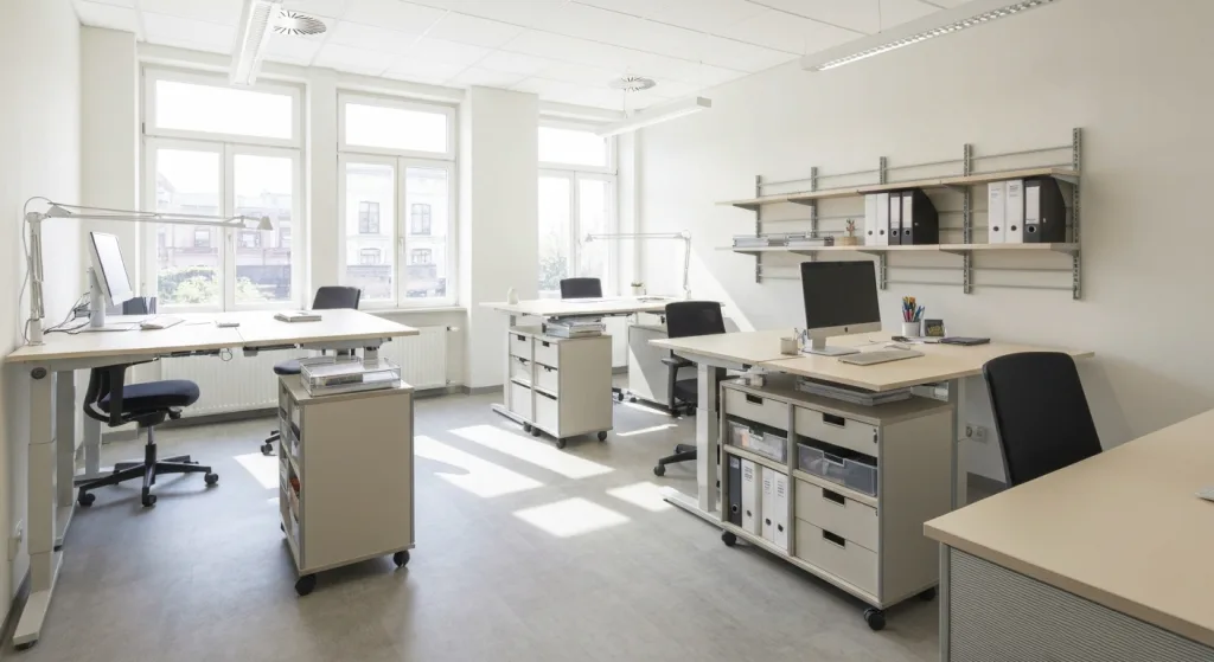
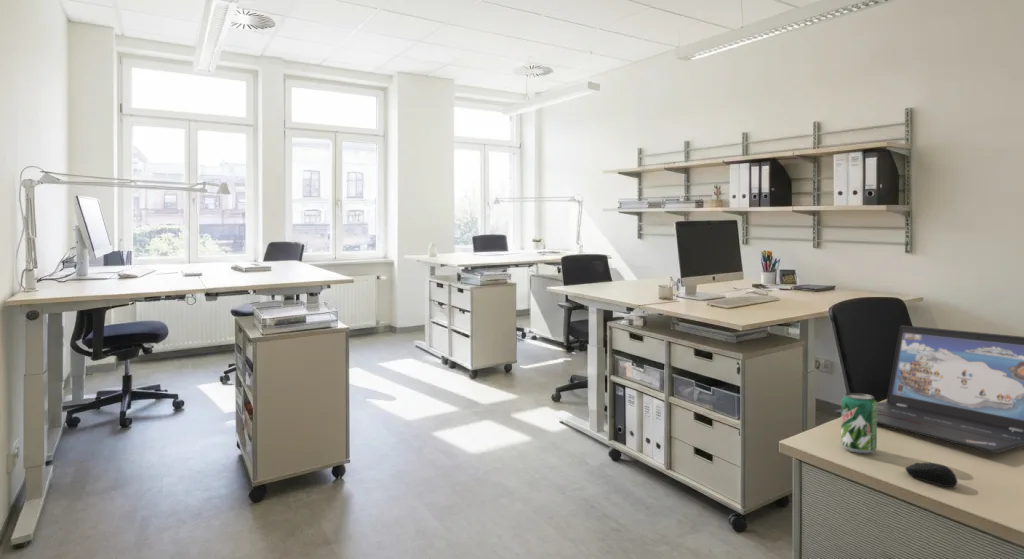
+ computer mouse [904,462,958,488]
+ laptop [833,324,1024,455]
+ beverage can [840,392,878,454]
